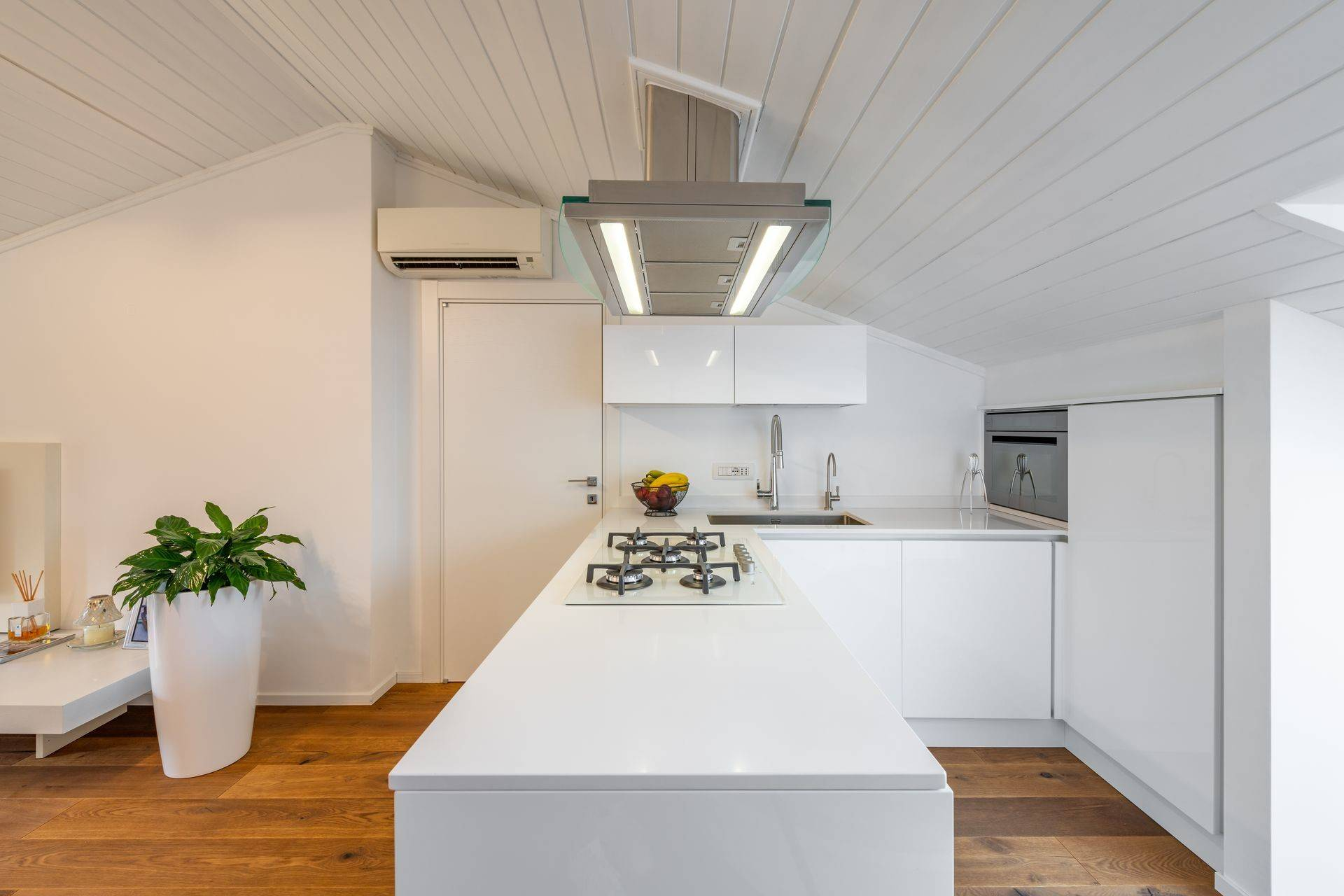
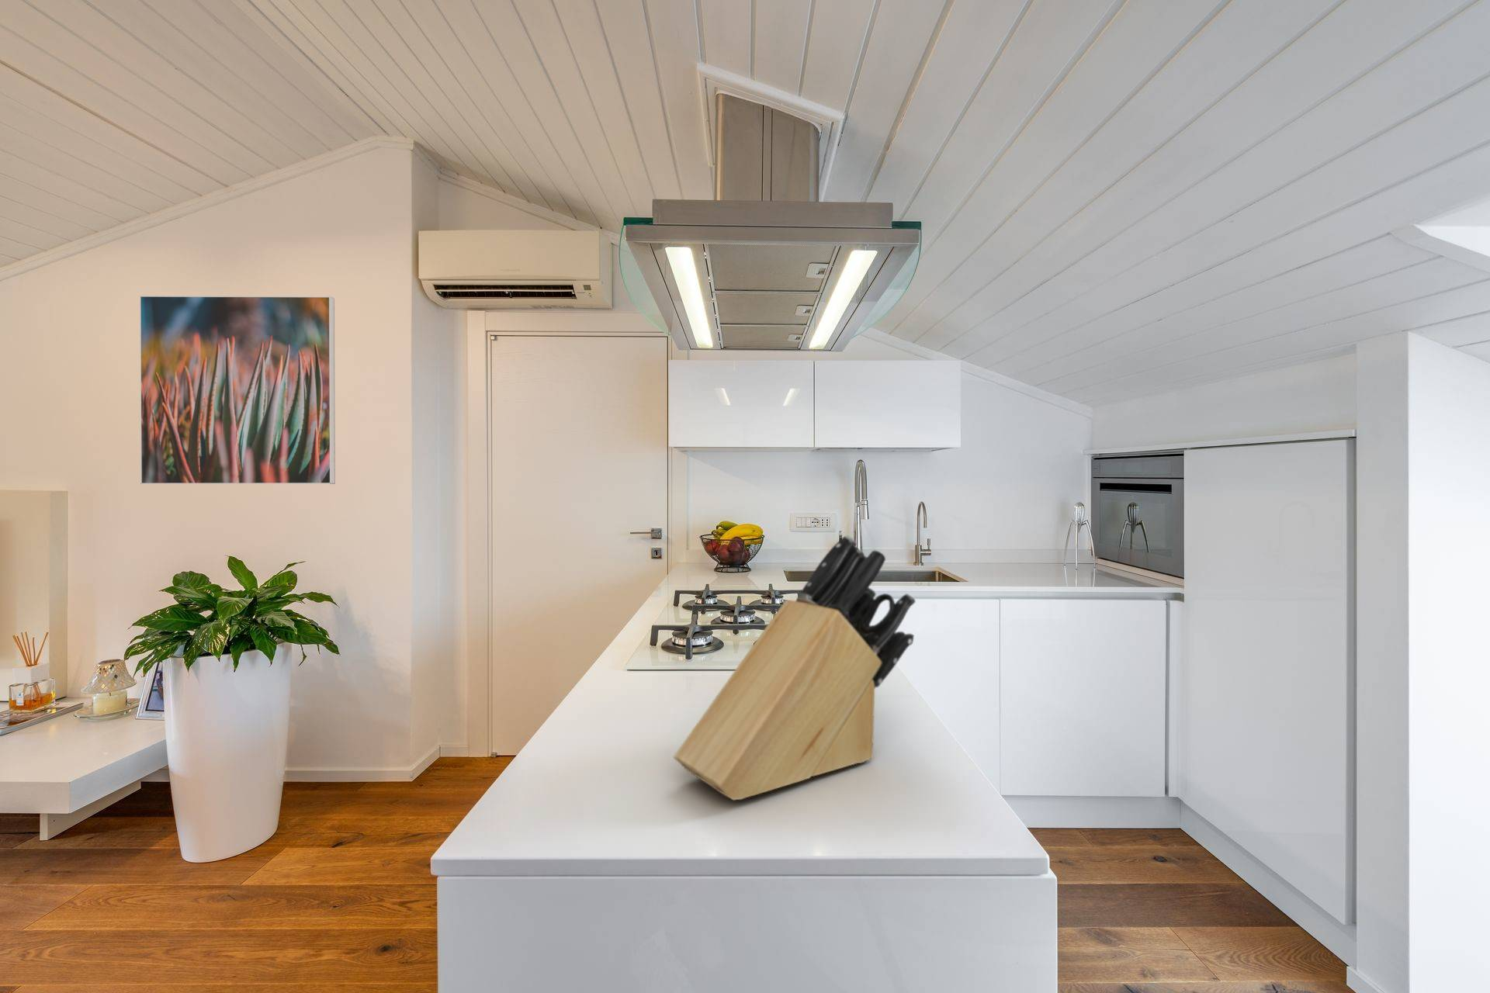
+ knife block [673,534,917,800]
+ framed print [139,295,336,484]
